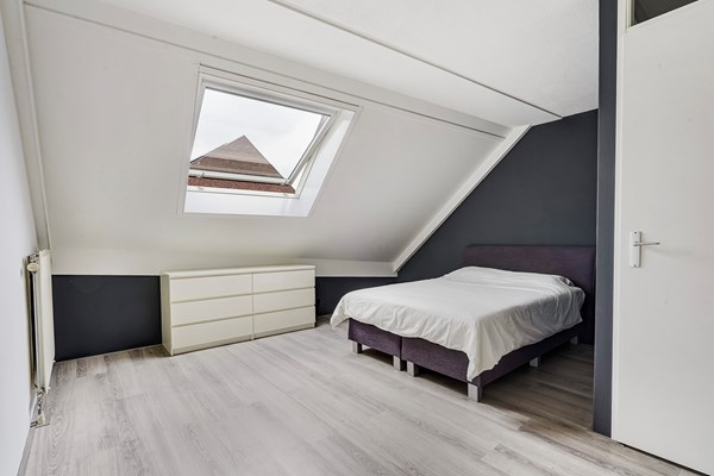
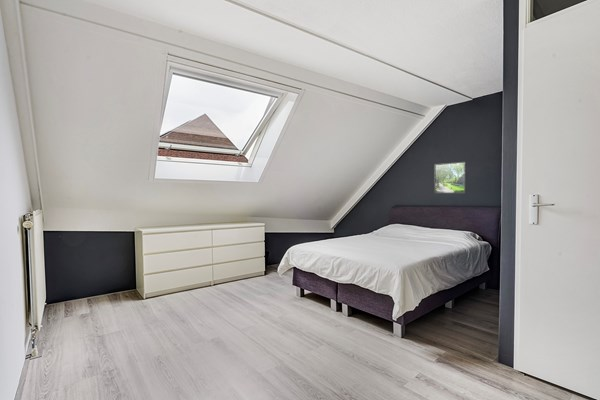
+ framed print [433,161,467,195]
